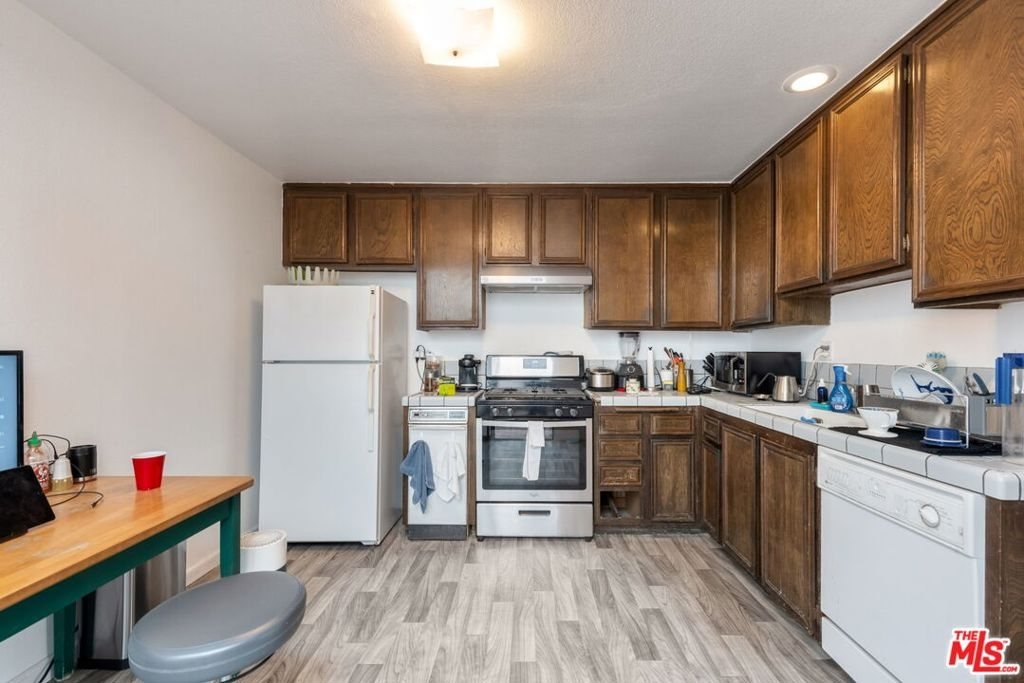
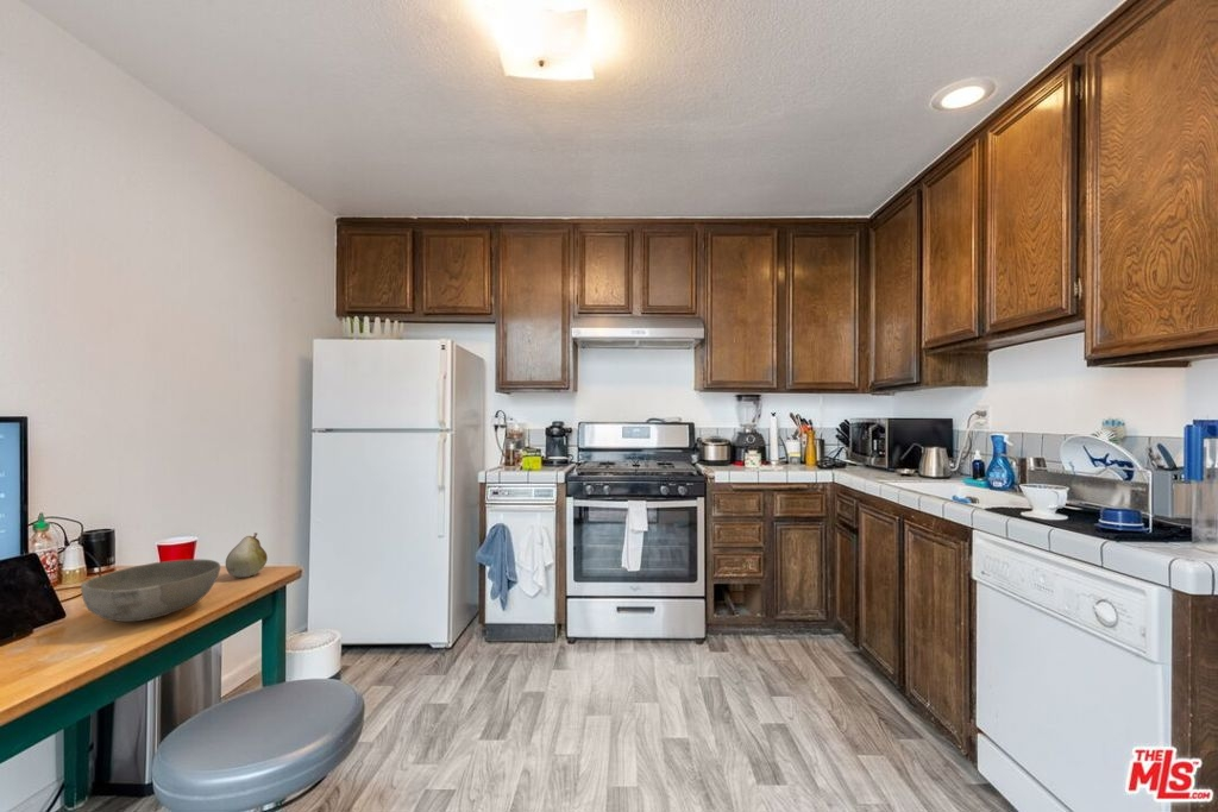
+ bowl [80,559,221,623]
+ fruit [225,531,269,578]
